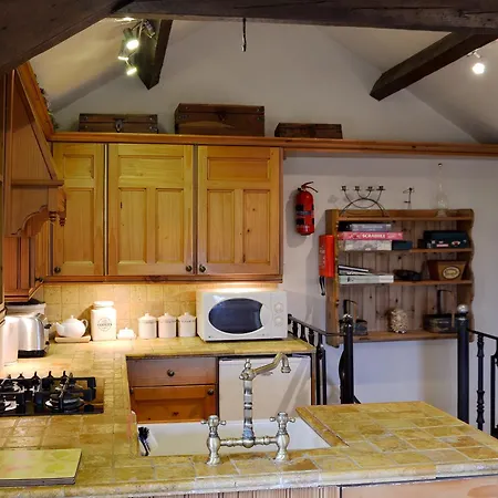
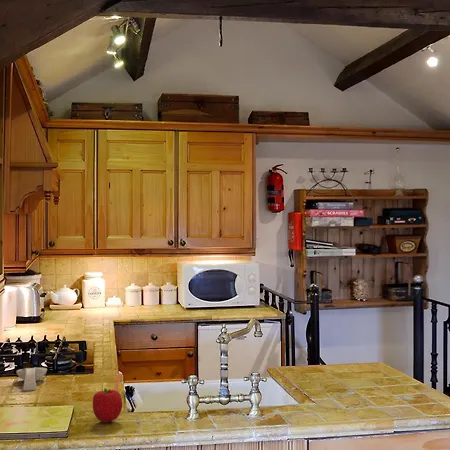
+ fruit [92,387,123,424]
+ spoon rest [15,367,48,392]
